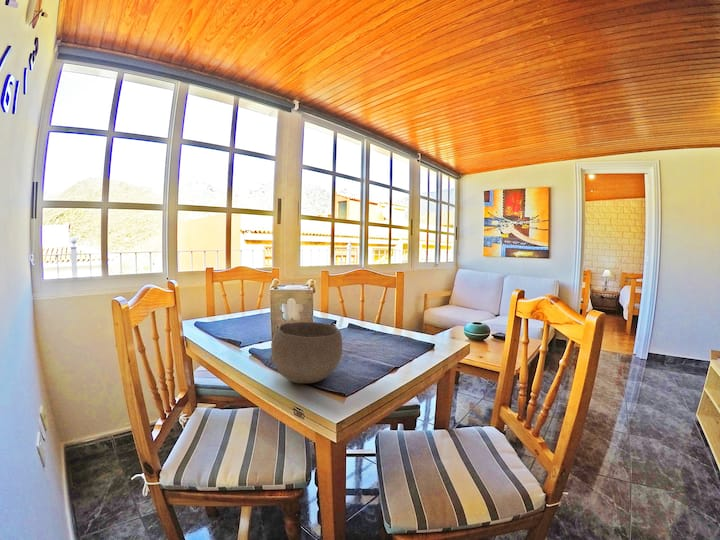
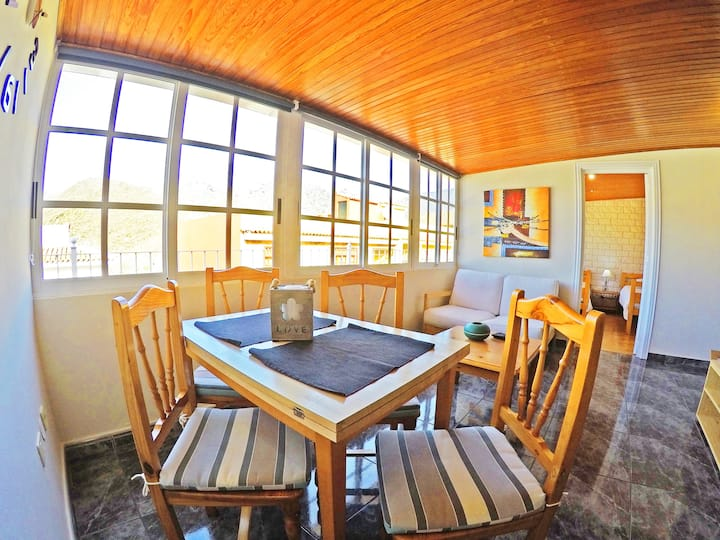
- bowl [269,321,343,384]
